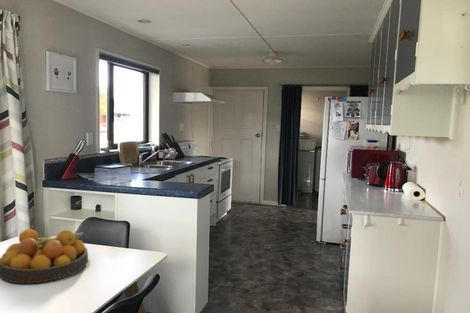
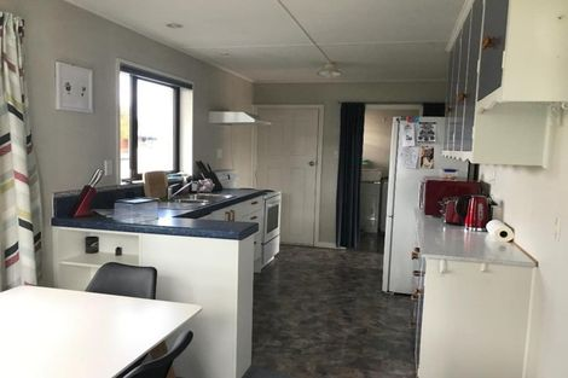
- fruit bowl [0,228,89,284]
